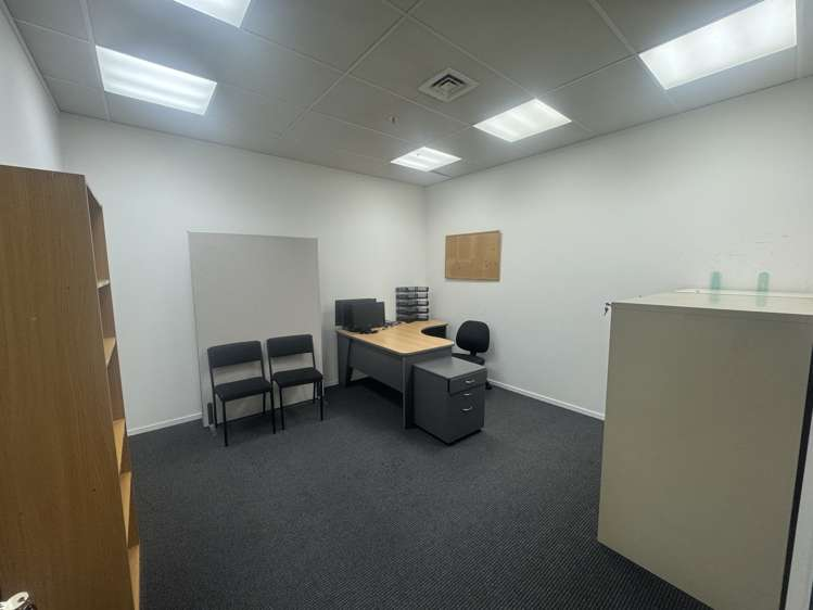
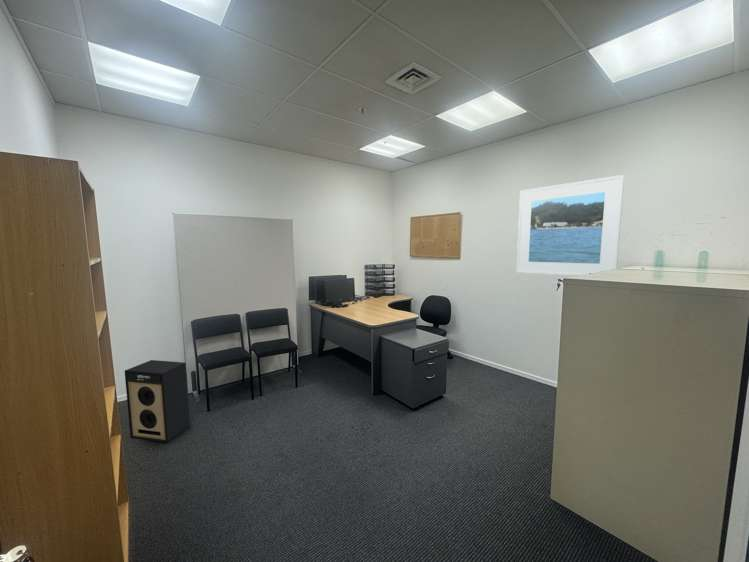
+ speaker [124,359,191,444]
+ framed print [515,174,625,277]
